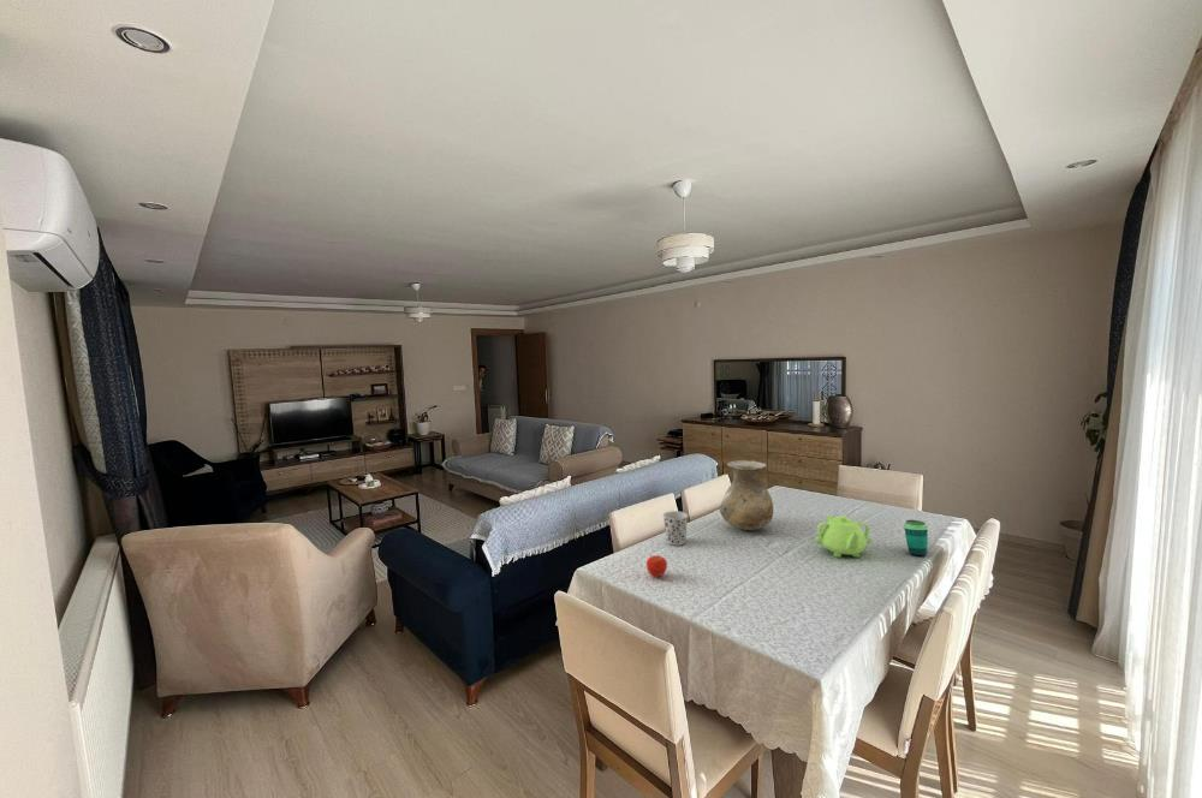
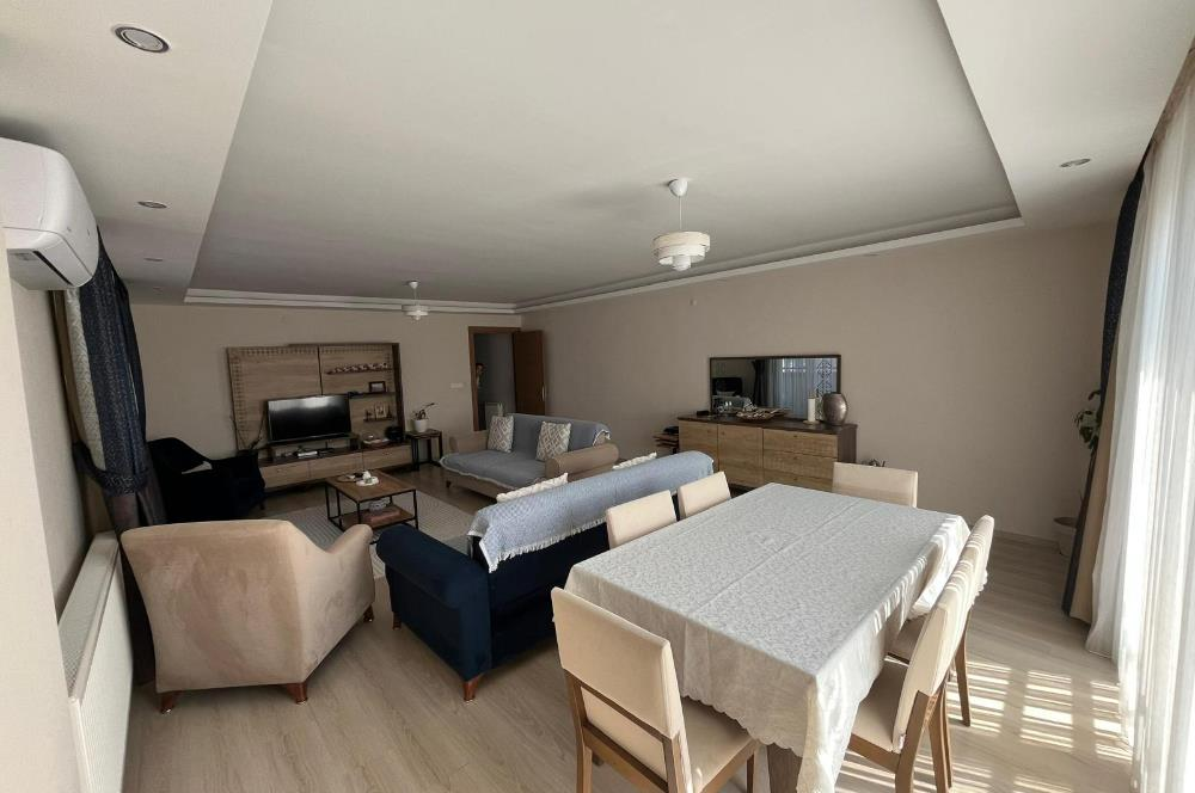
- cup [662,510,689,547]
- vase [719,459,774,531]
- cup [903,519,929,558]
- teapot [814,514,873,559]
- fruit [645,554,668,578]
